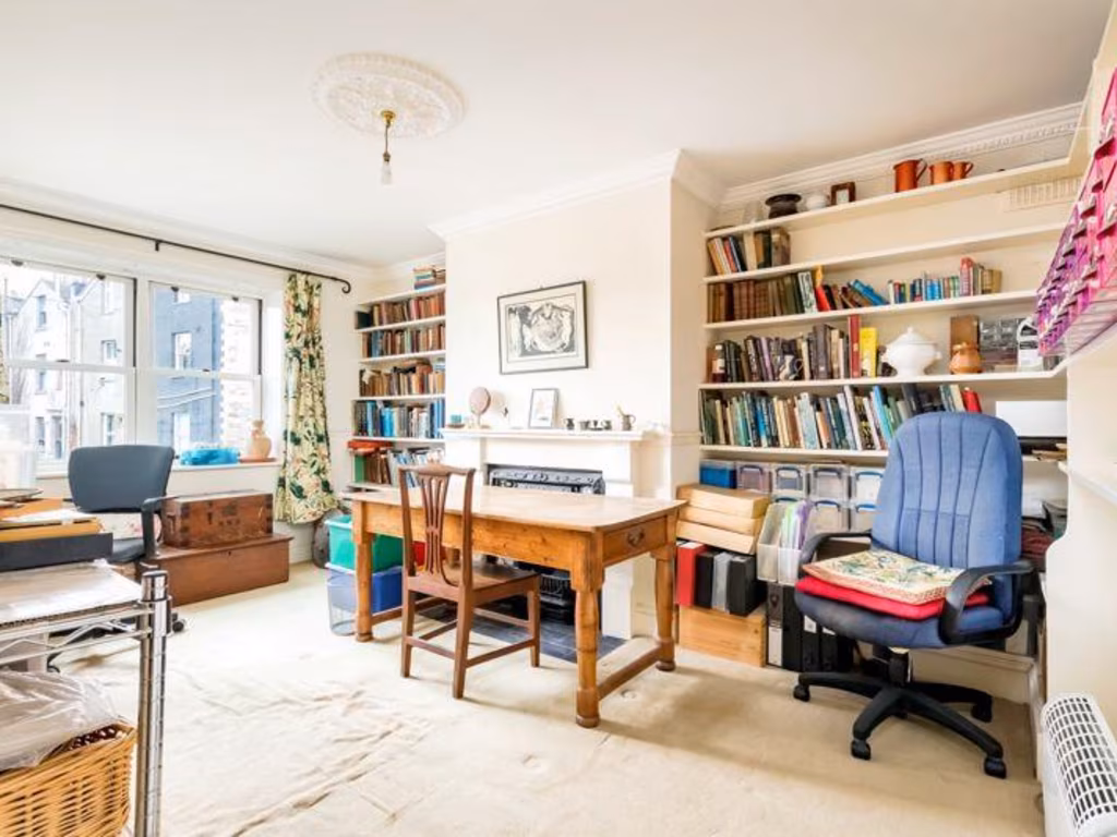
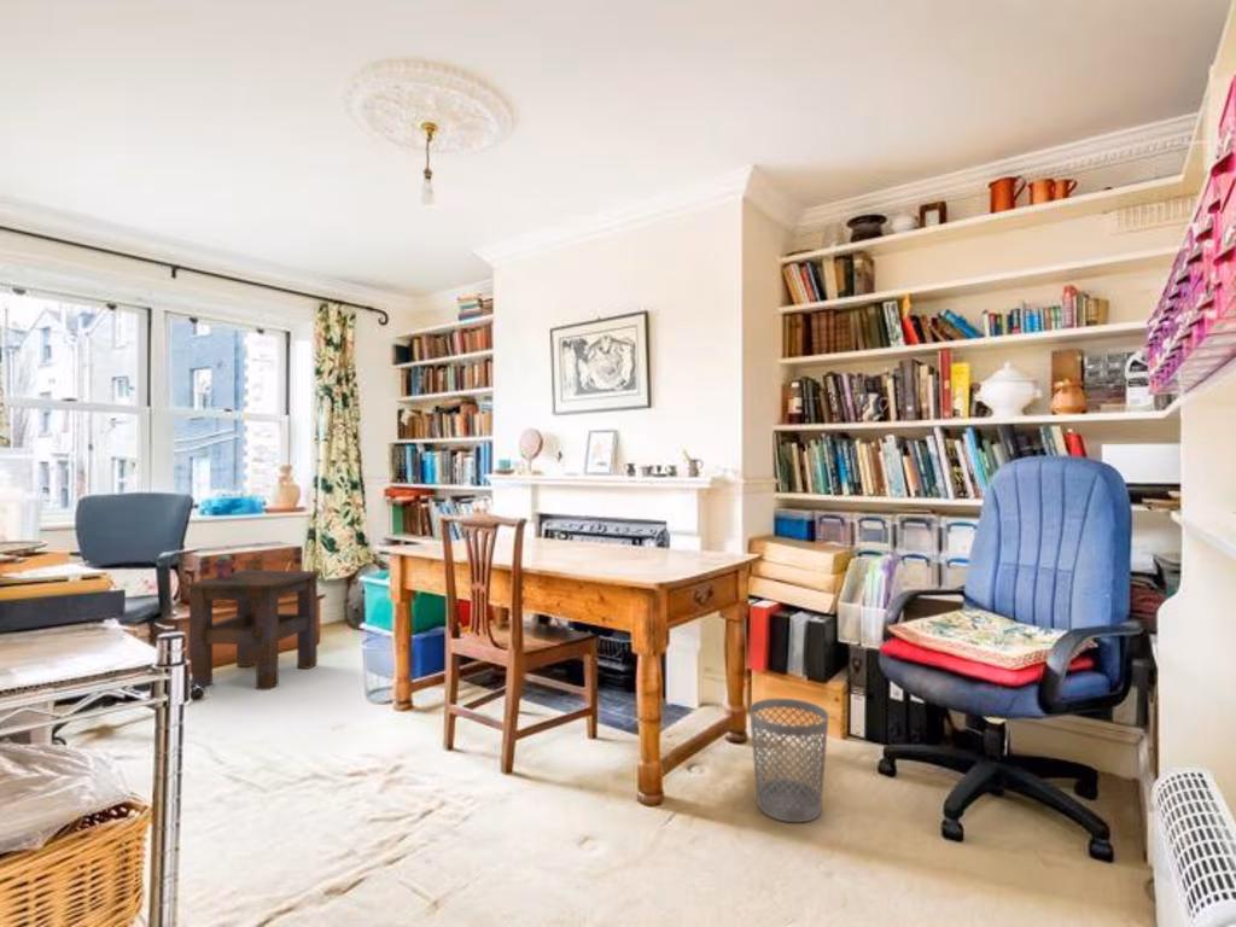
+ wastebasket [748,698,830,823]
+ potted succulent [212,553,235,578]
+ side table [185,569,321,690]
